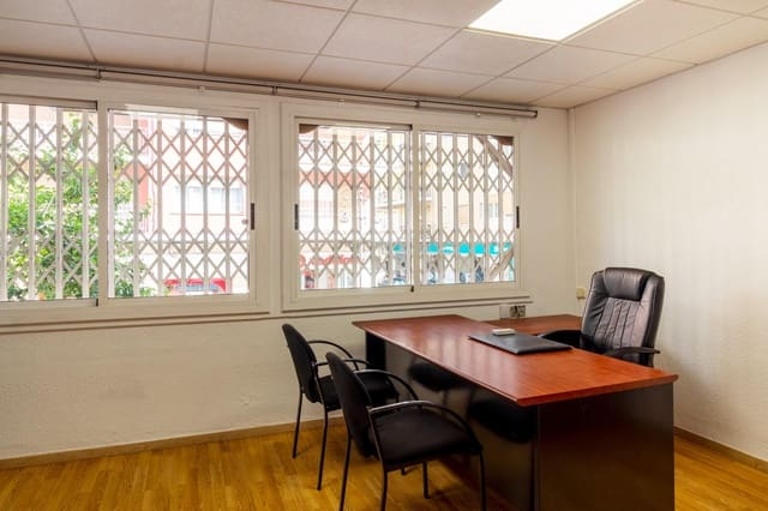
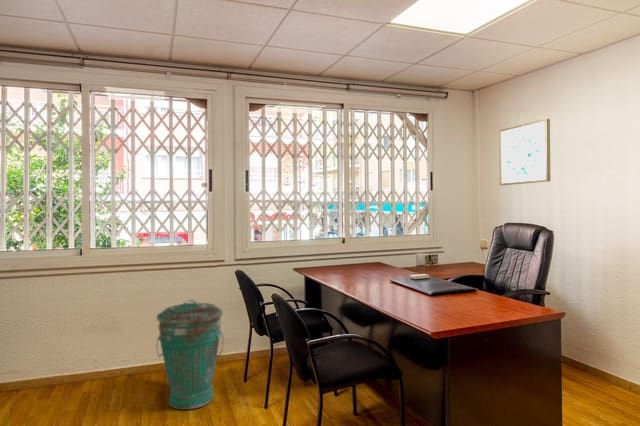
+ wall art [498,118,551,186]
+ trash can [156,299,224,411]
